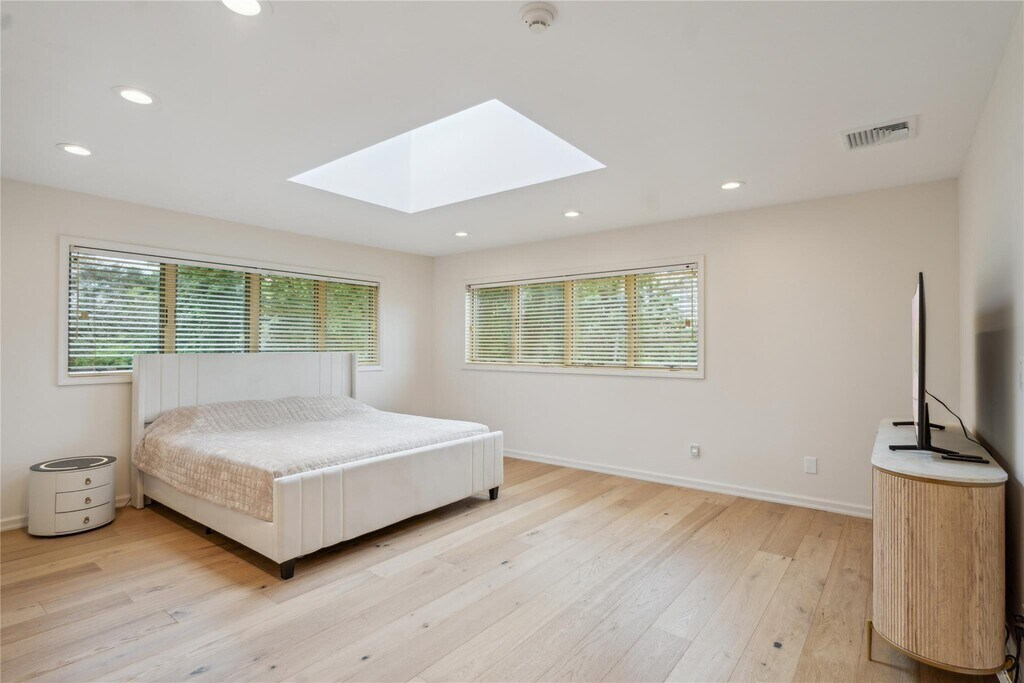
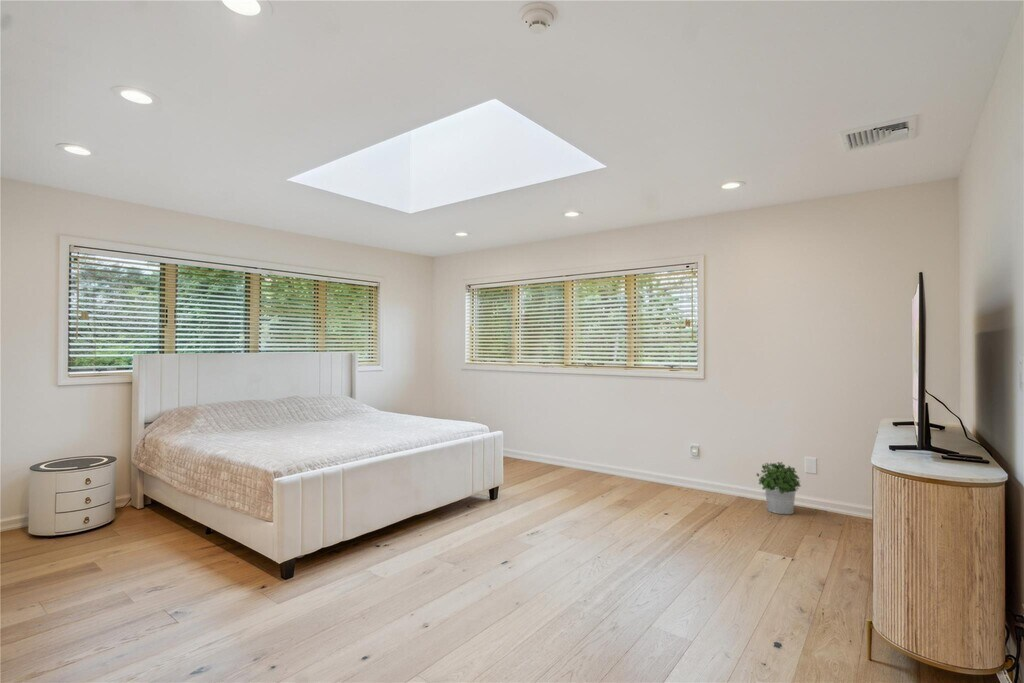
+ potted plant [756,461,802,515]
